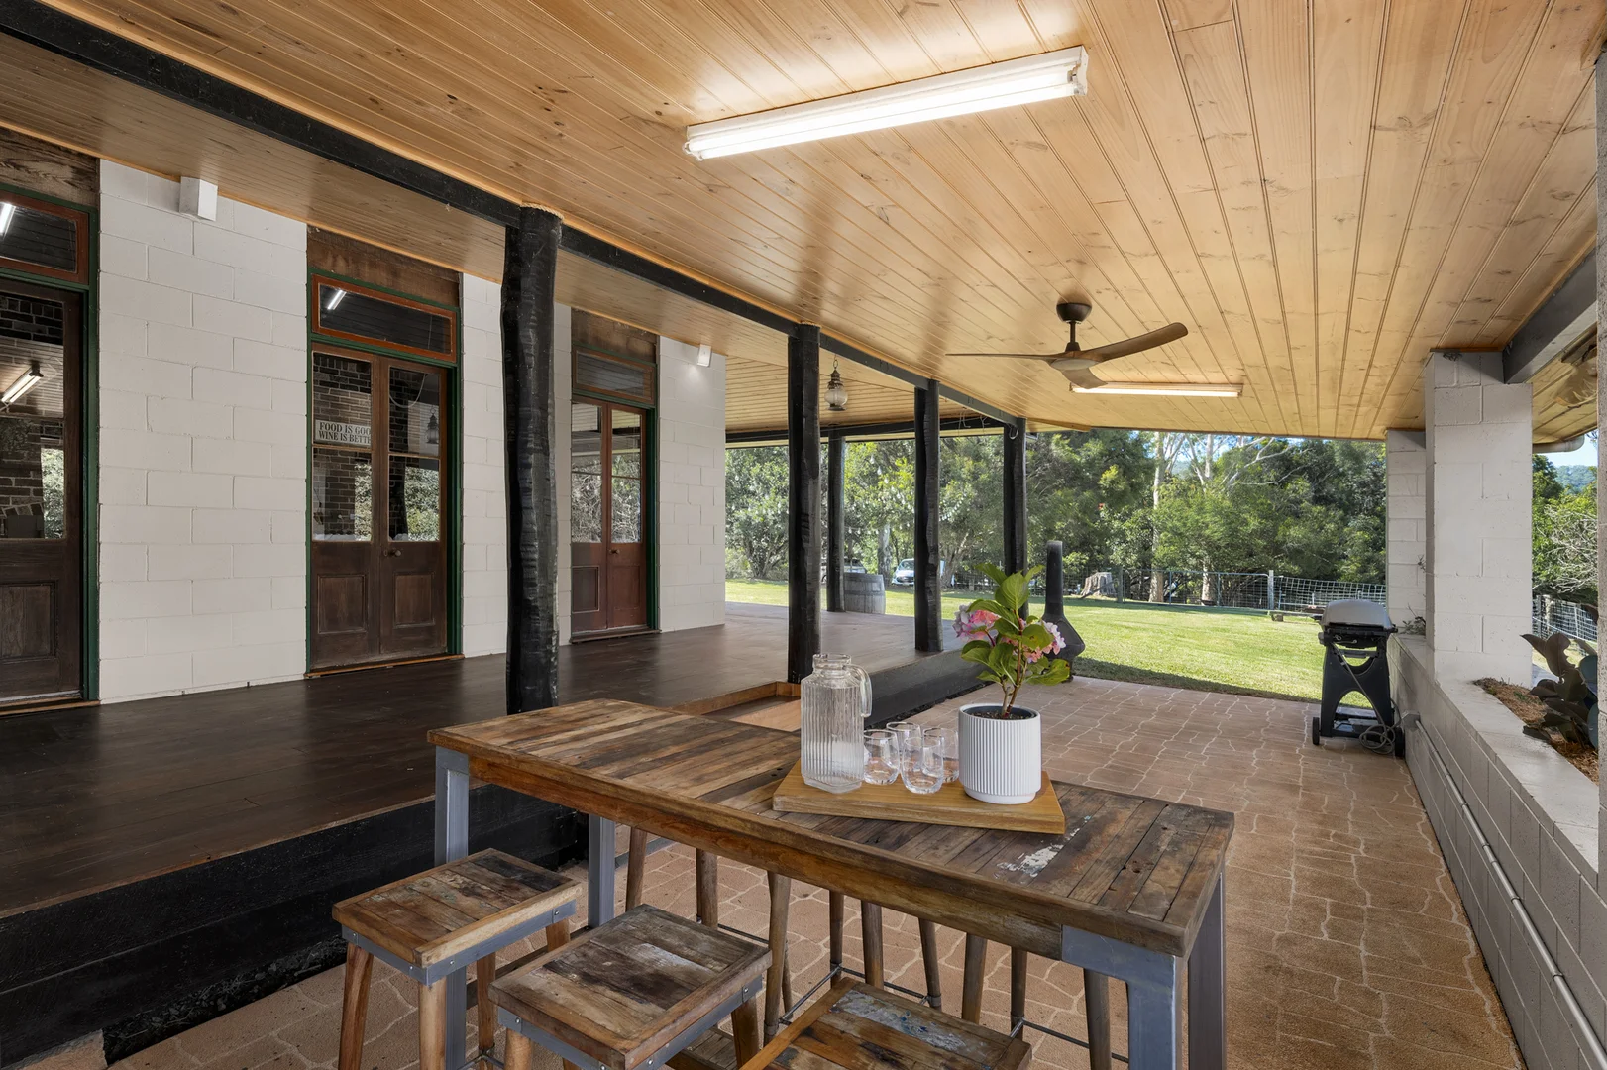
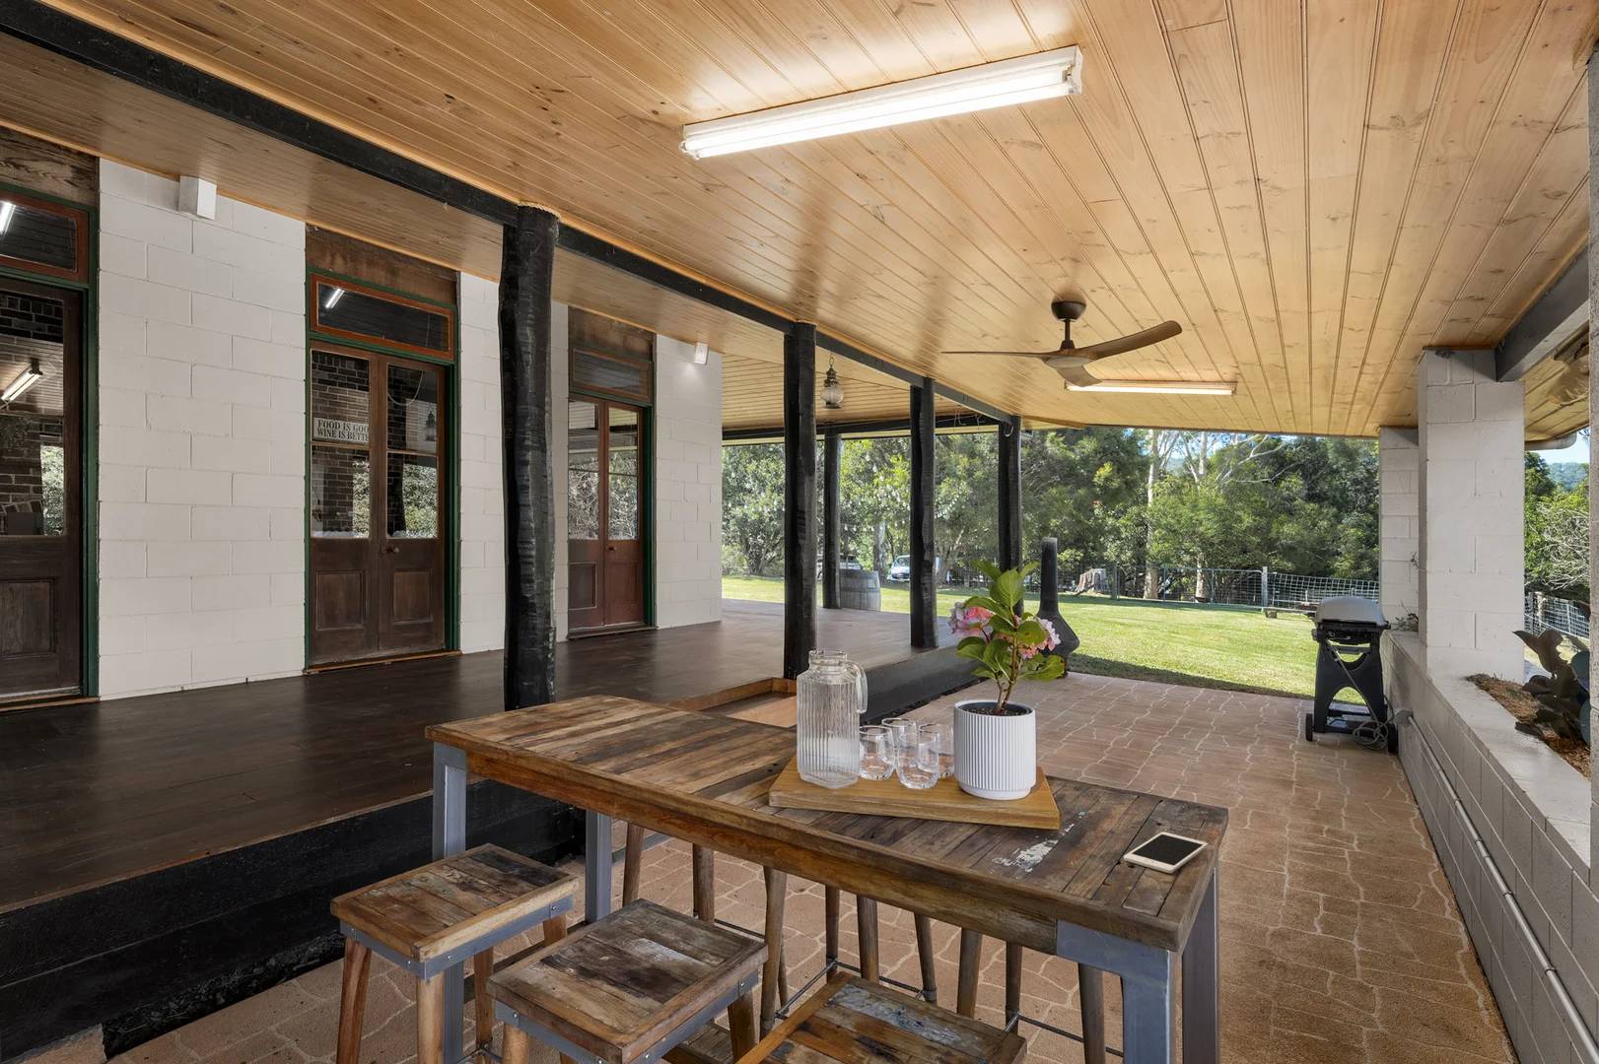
+ cell phone [1123,831,1208,874]
